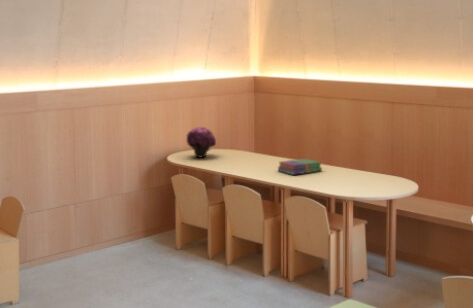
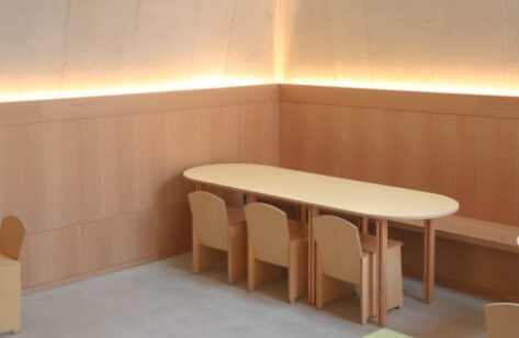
- flower [185,126,217,159]
- books [276,158,323,176]
